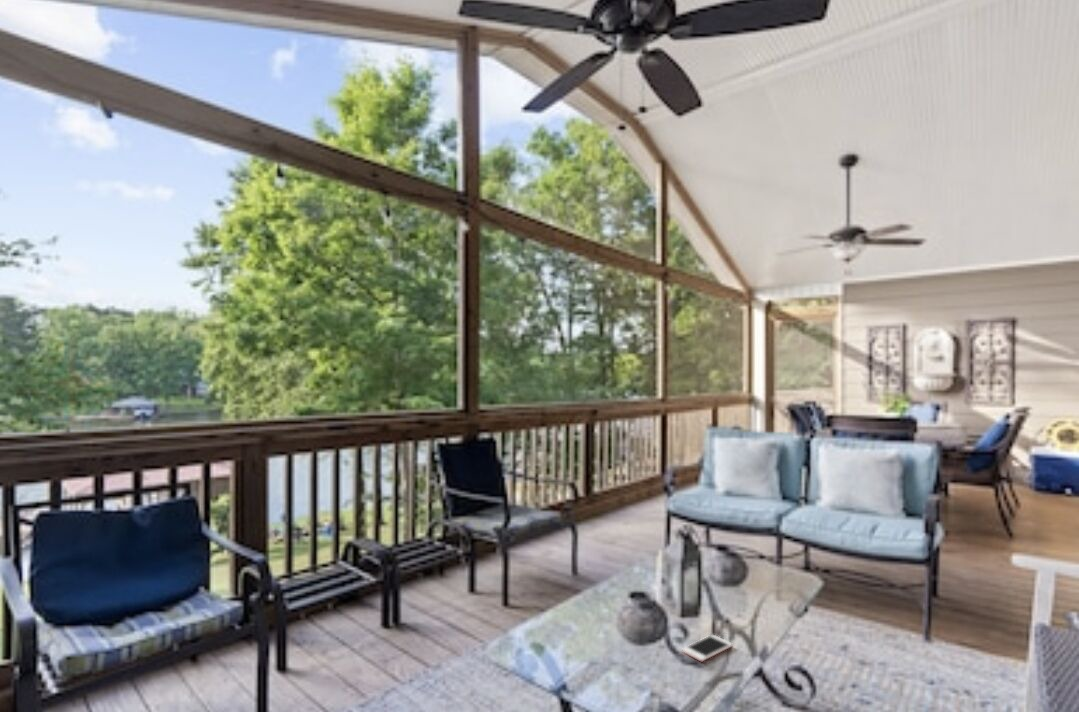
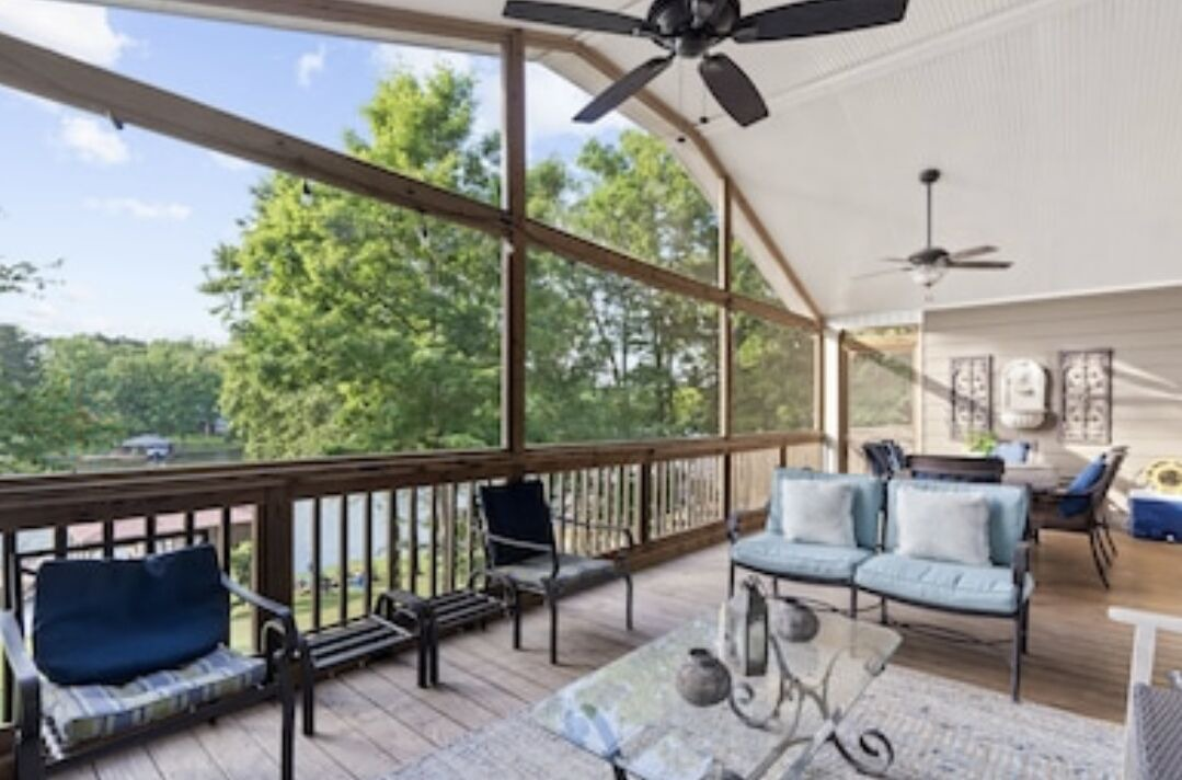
- cell phone [681,634,734,663]
